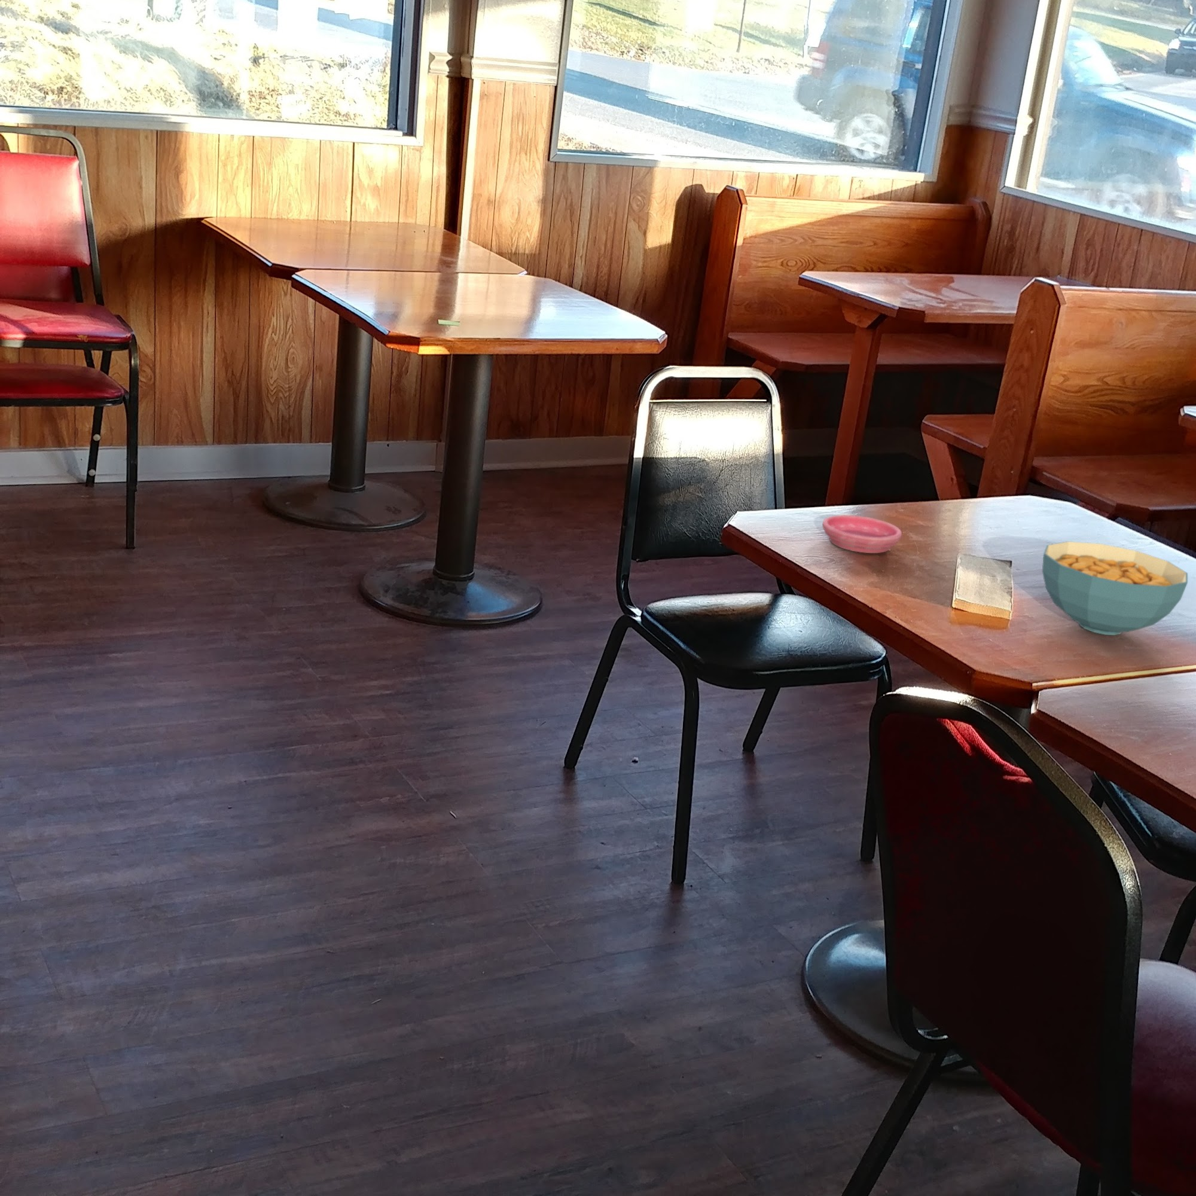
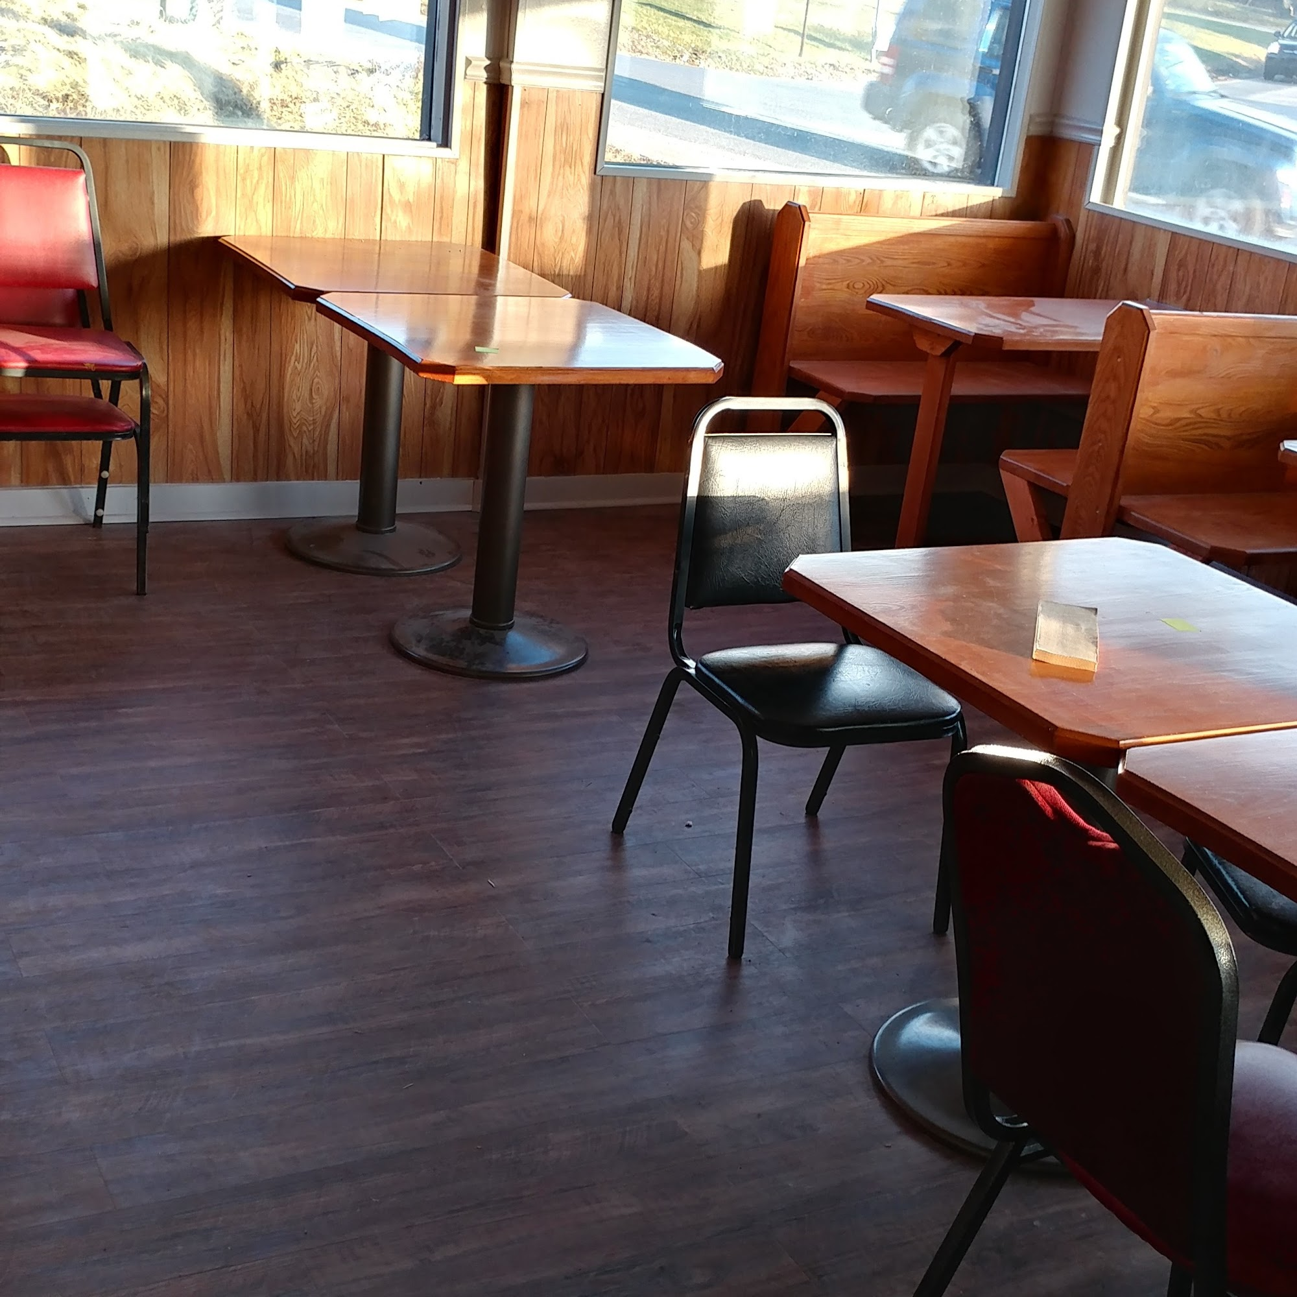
- cereal bowl [1042,541,1188,635]
- saucer [821,515,902,554]
